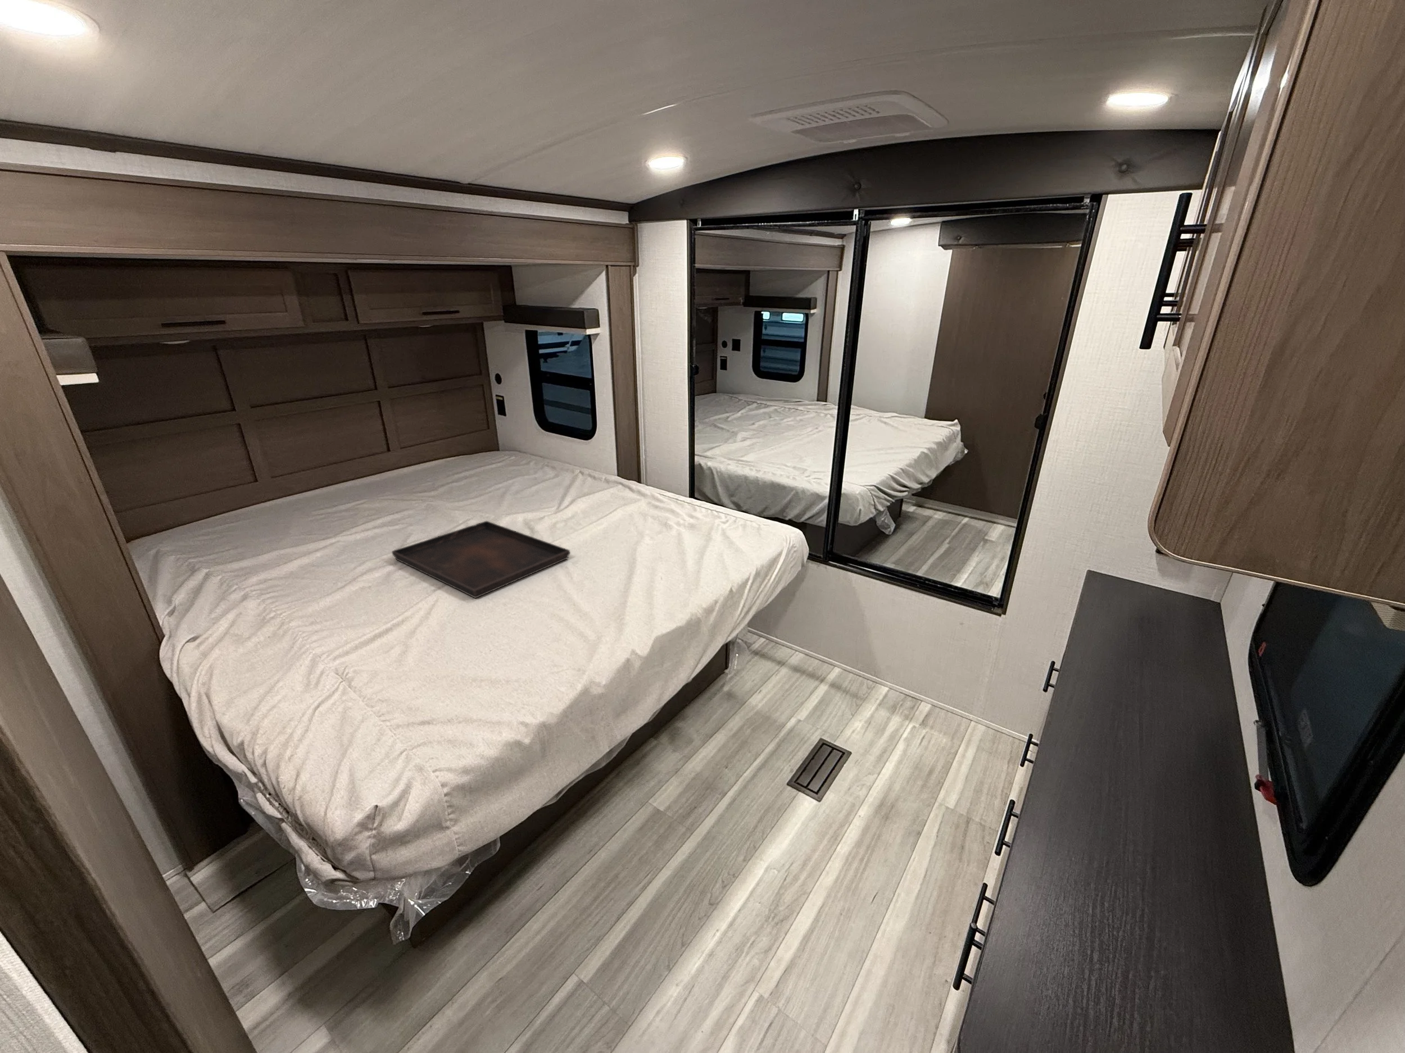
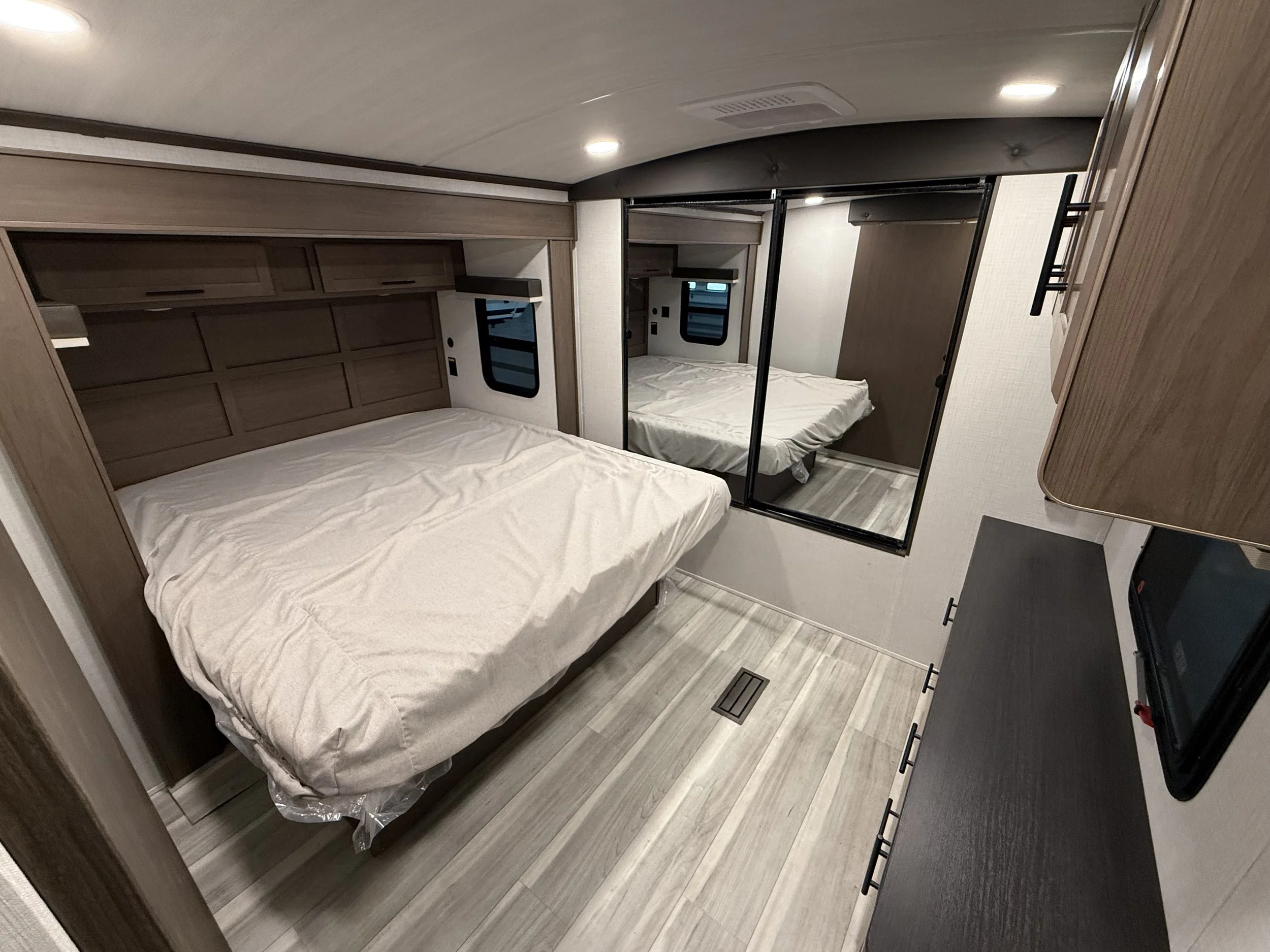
- serving tray [392,521,571,598]
